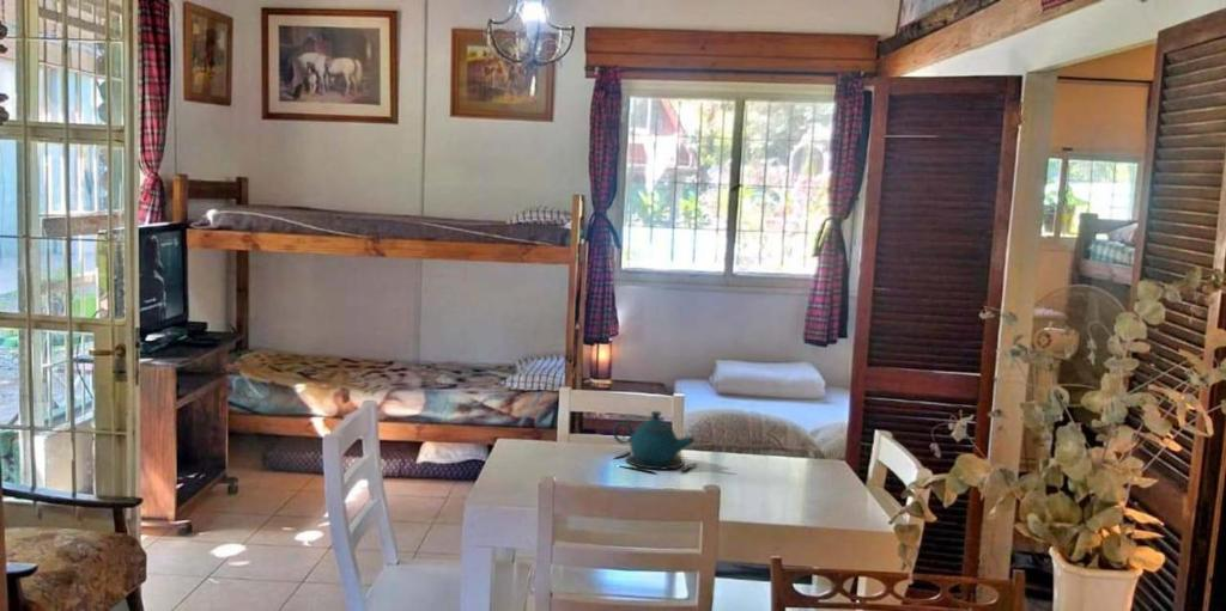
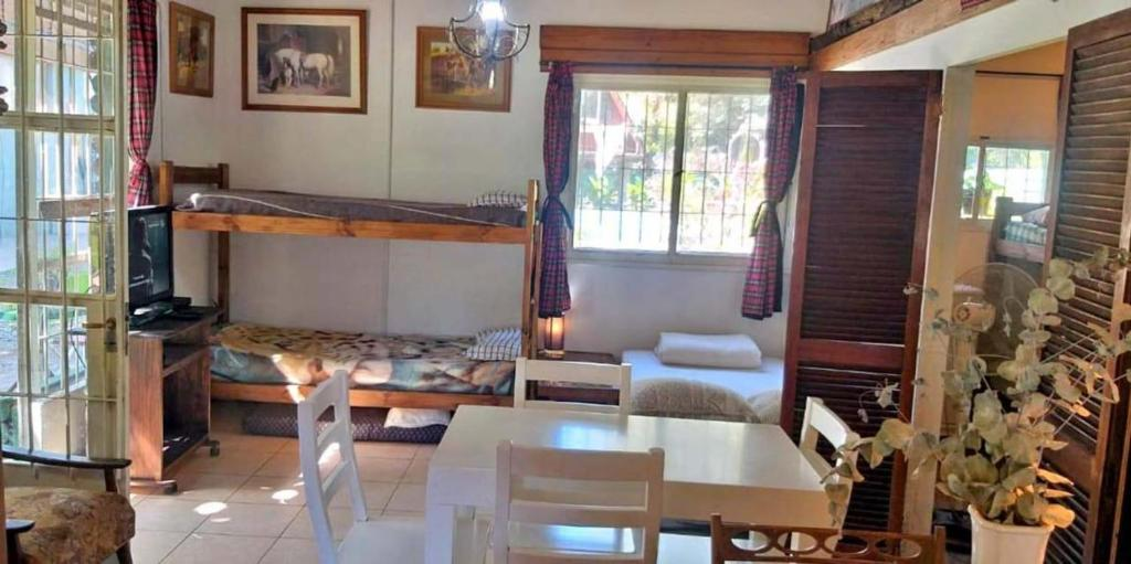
- teapot [612,410,699,475]
